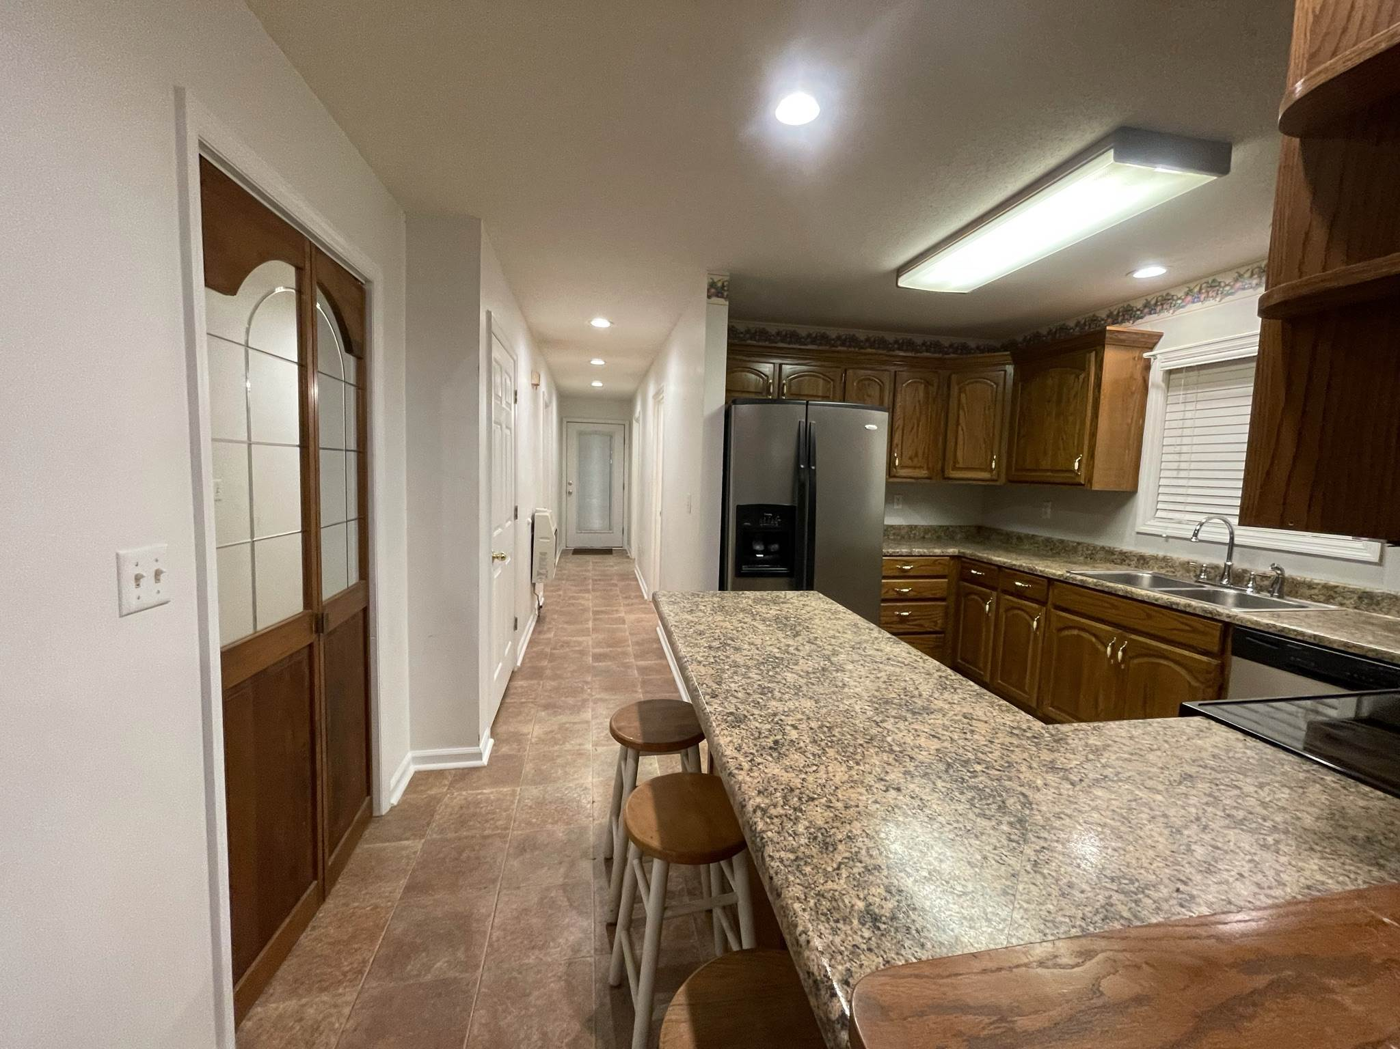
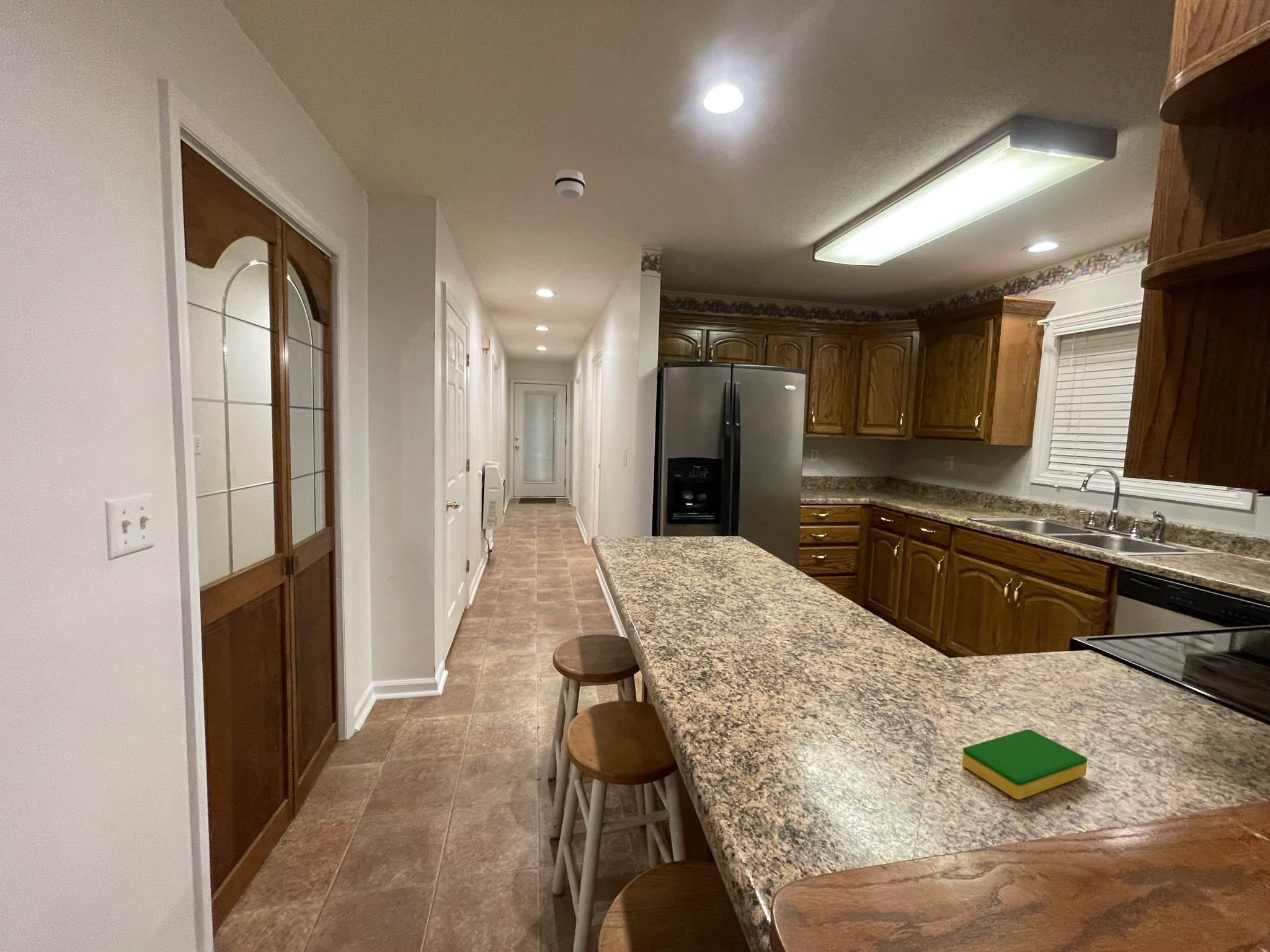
+ dish sponge [961,729,1088,800]
+ smoke detector [554,169,586,200]
